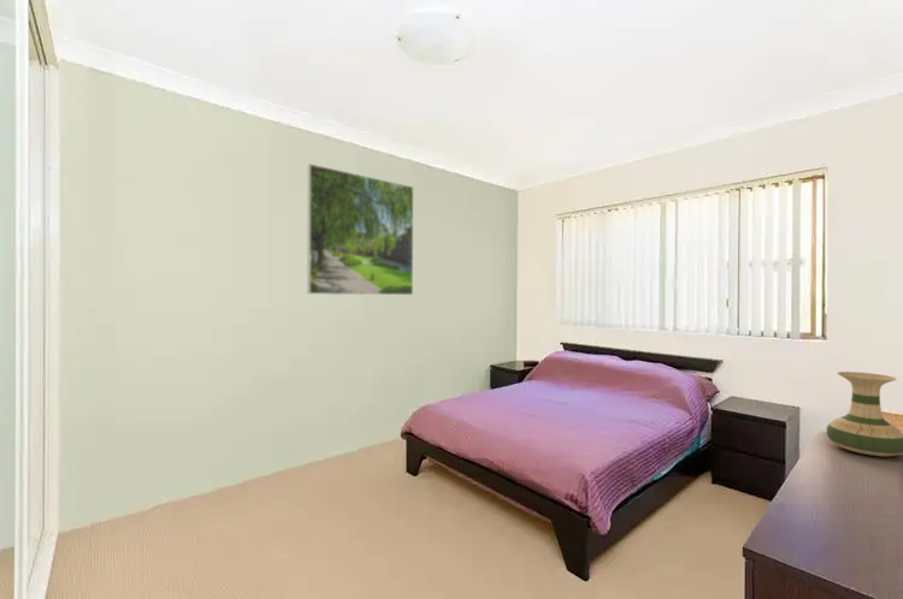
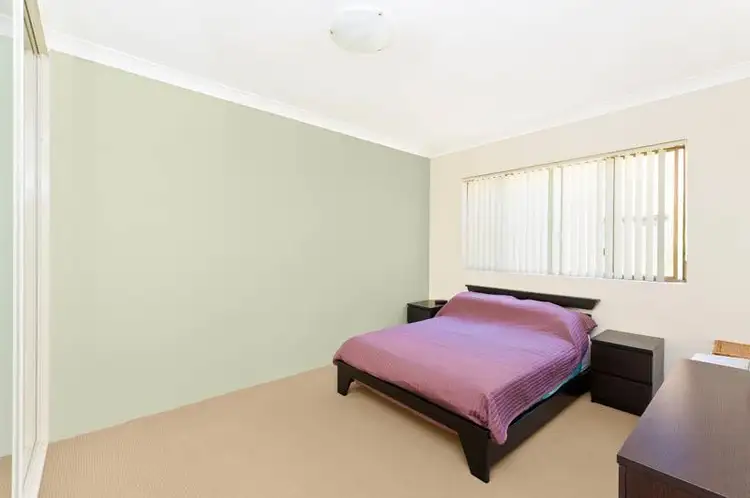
- vase [826,370,903,457]
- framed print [306,162,414,296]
